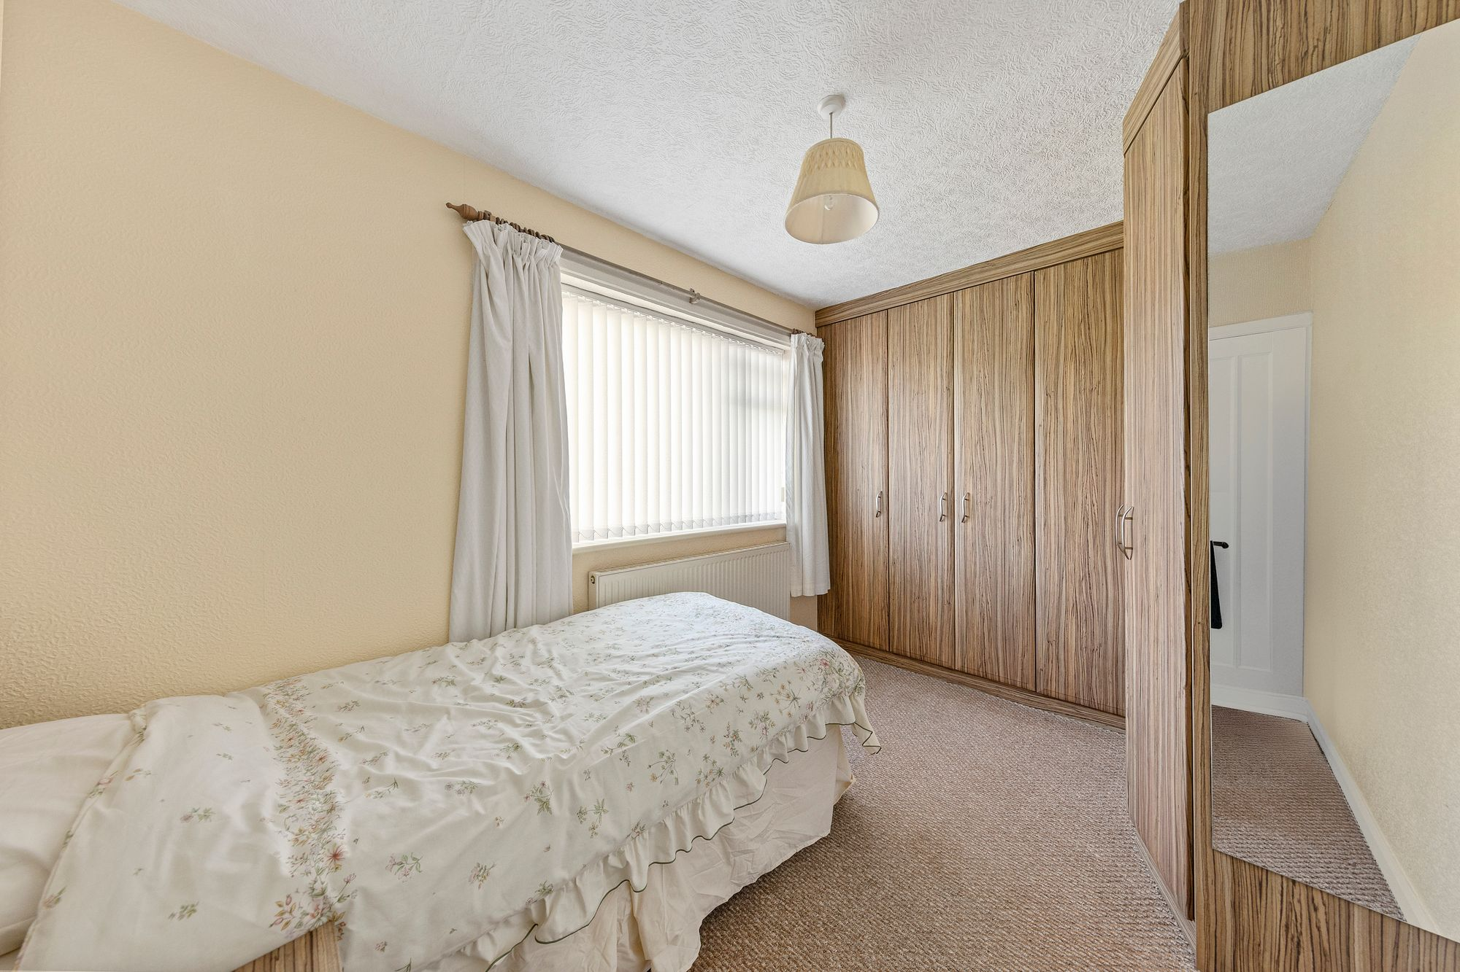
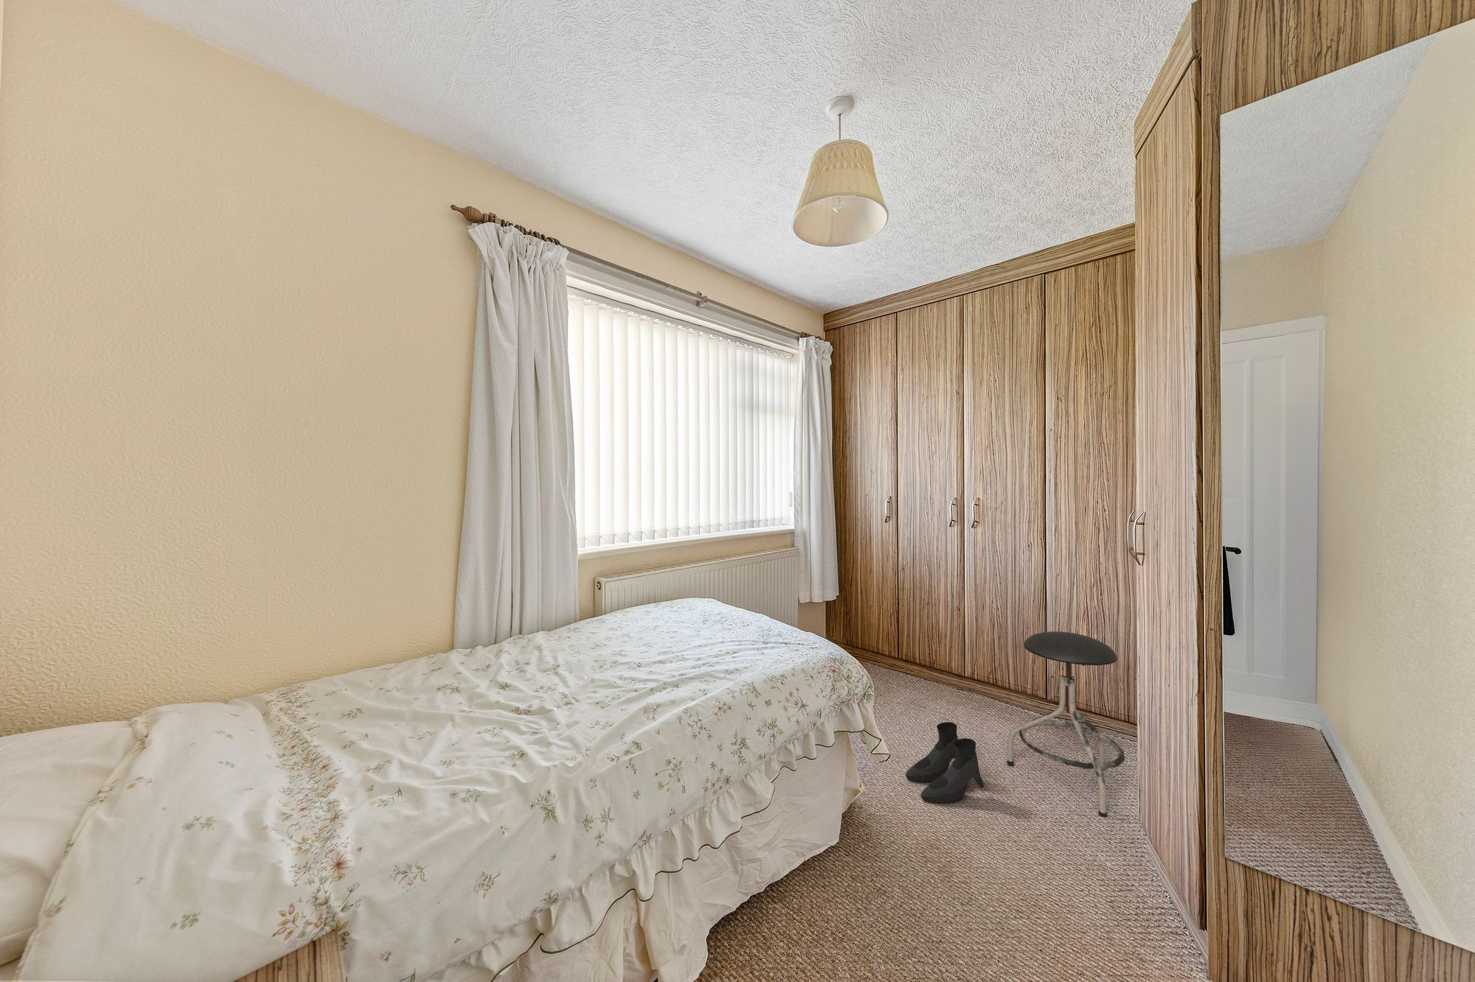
+ stool [1006,630,1125,819]
+ boots [905,721,985,803]
